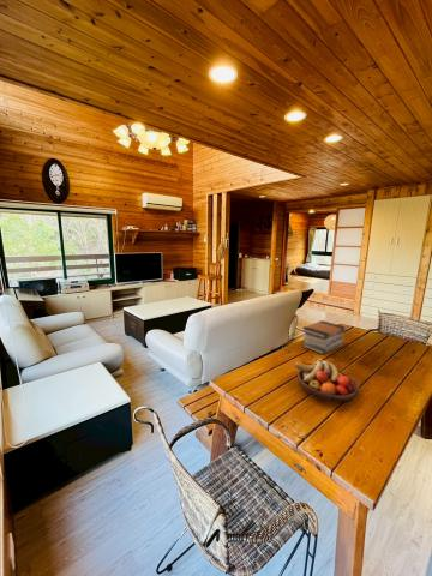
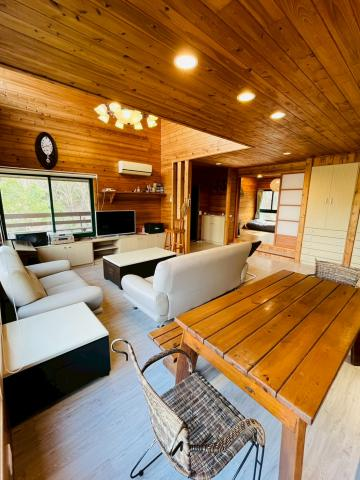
- fruit bowl [293,358,360,403]
- book stack [301,319,347,355]
